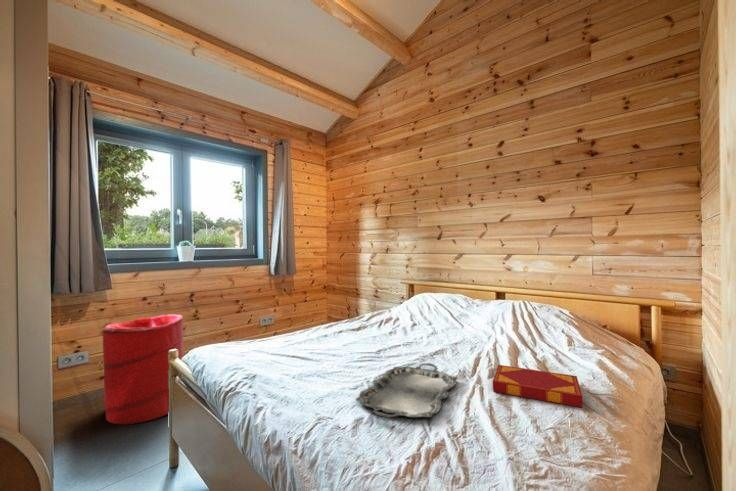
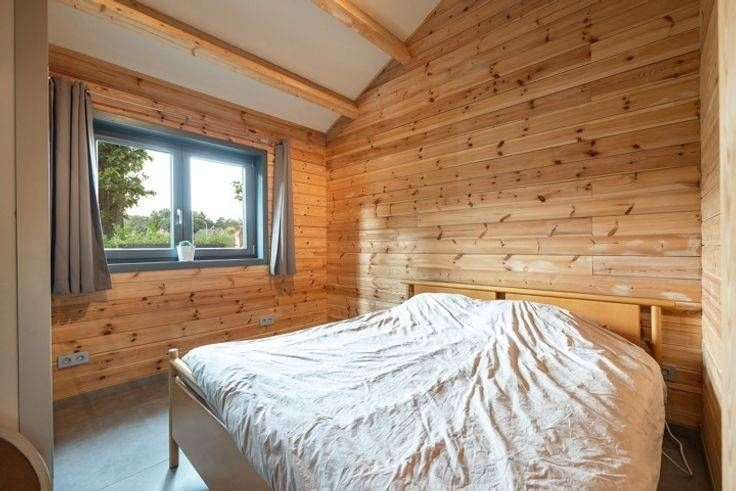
- laundry hamper [102,313,184,425]
- serving tray [355,362,458,419]
- hardback book [492,364,584,409]
